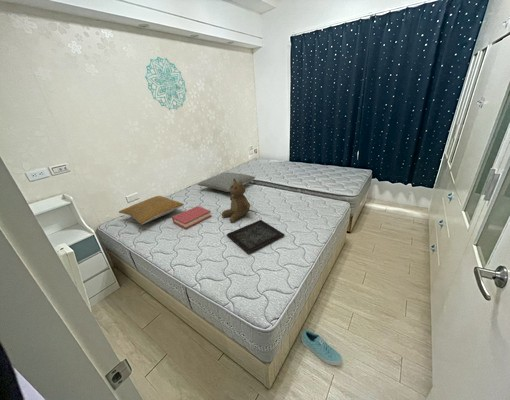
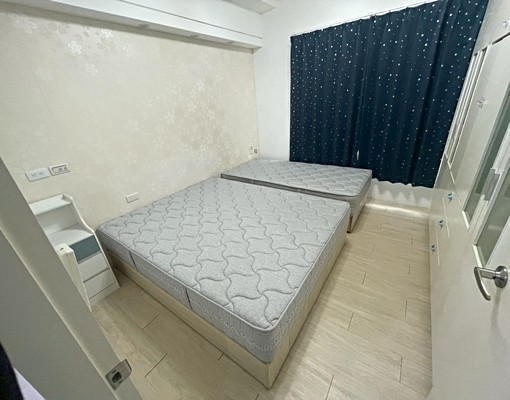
- sneaker [301,329,343,366]
- teddy bear [221,178,251,223]
- pillow [118,195,185,225]
- hardback book [171,205,212,230]
- pillow [197,171,256,193]
- wall decoration [144,56,188,111]
- tray [226,219,286,254]
